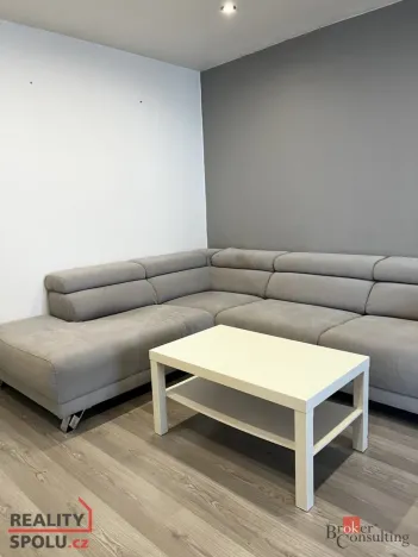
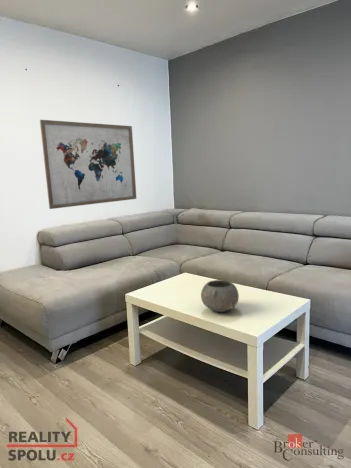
+ bowl [200,279,240,313]
+ wall art [39,119,137,210]
